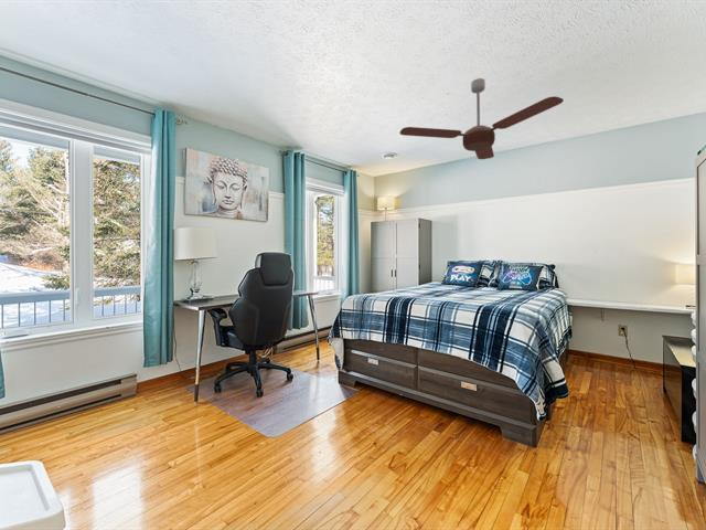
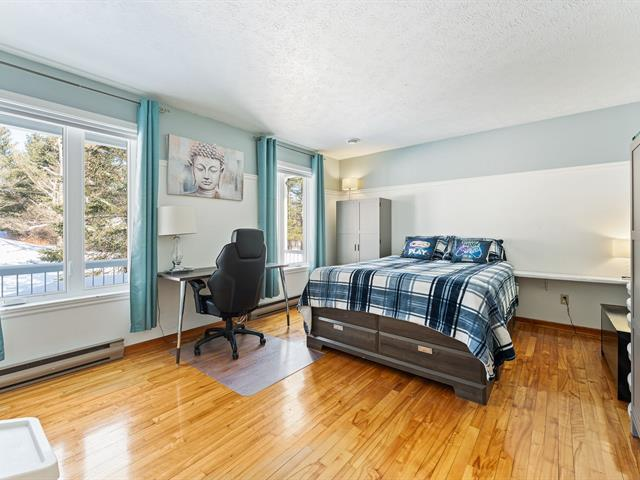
- ceiling fan [399,77,565,160]
